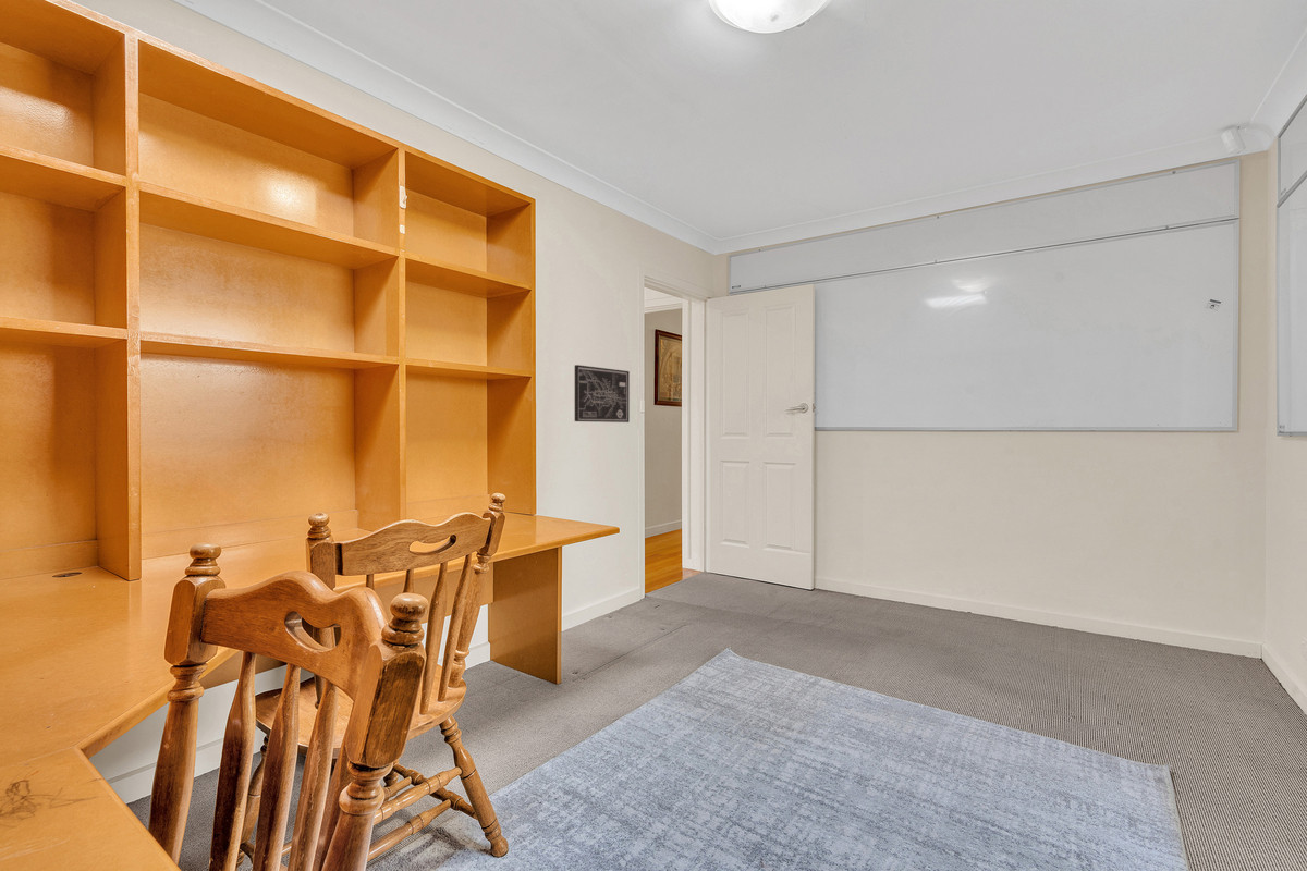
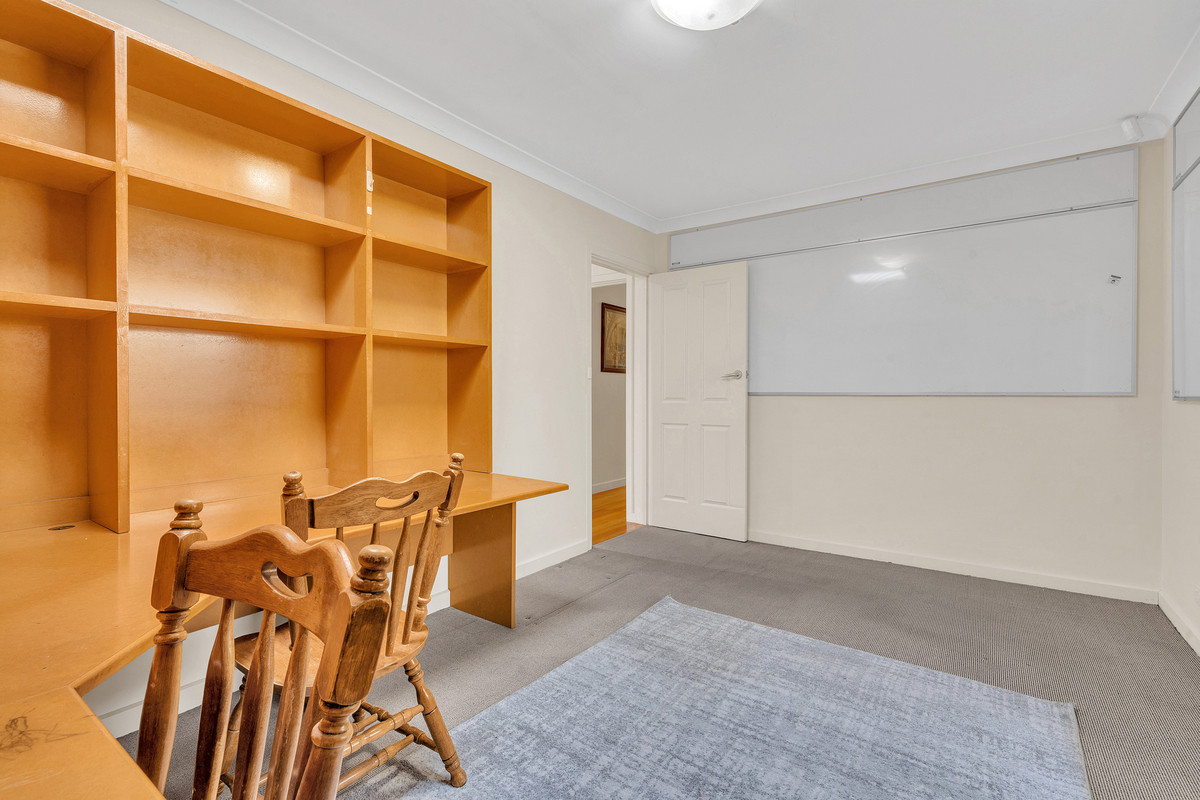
- wall art [574,364,631,424]
